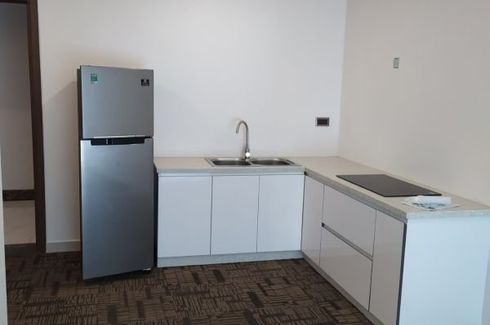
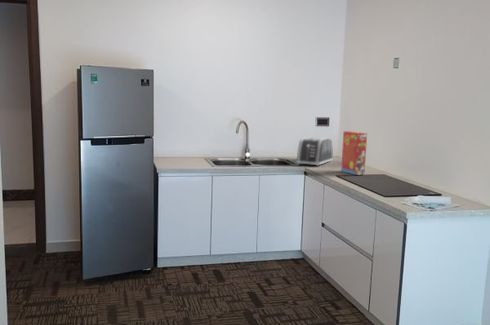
+ cereal box [340,130,368,176]
+ toaster [296,136,333,167]
